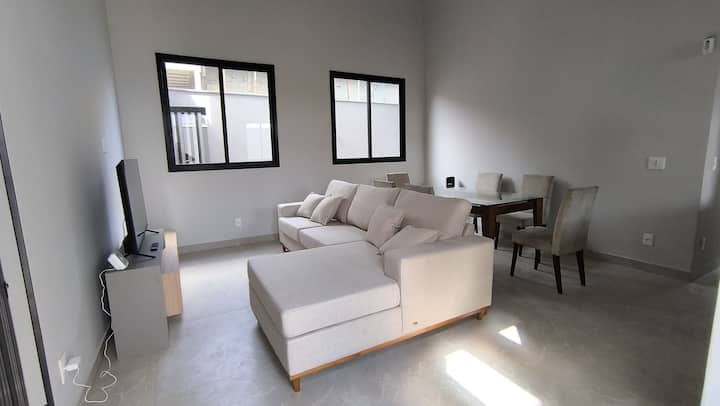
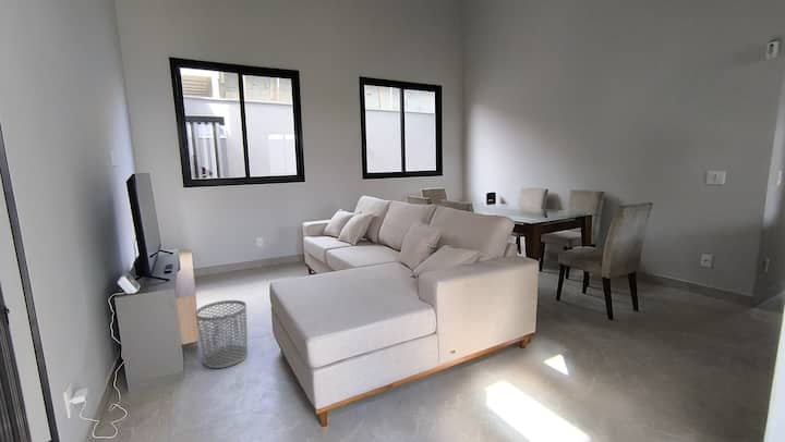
+ waste bin [195,299,249,369]
